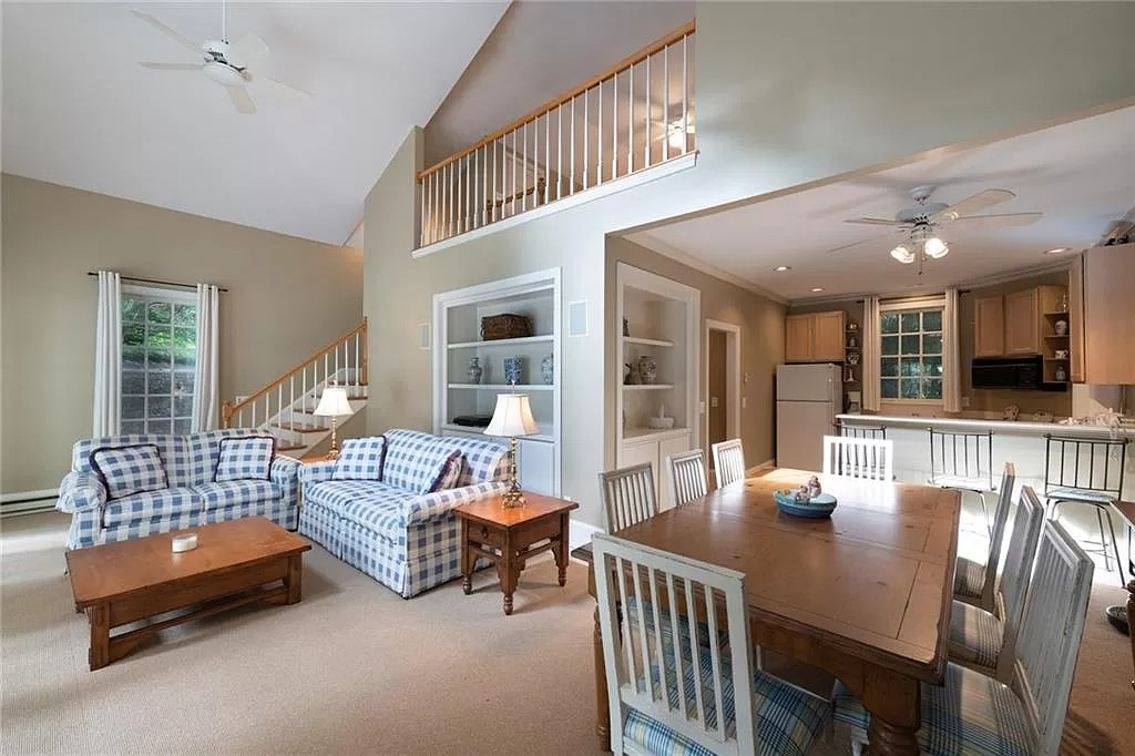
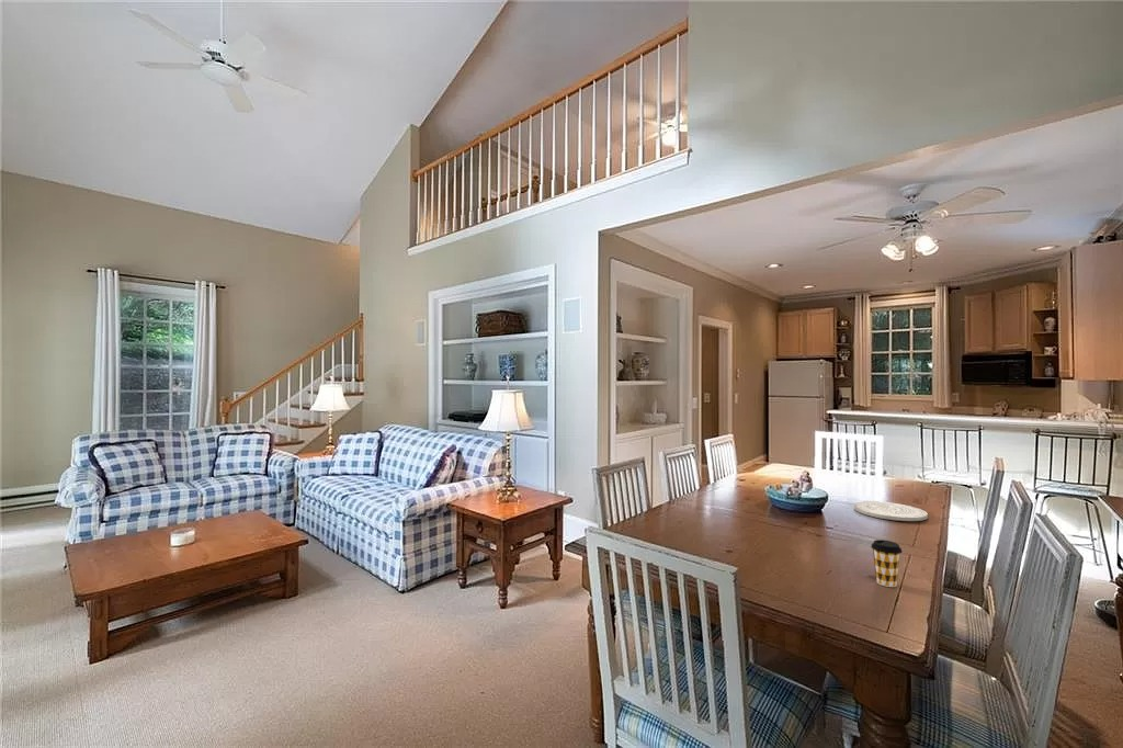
+ plate [853,500,929,522]
+ coffee cup [870,539,903,588]
